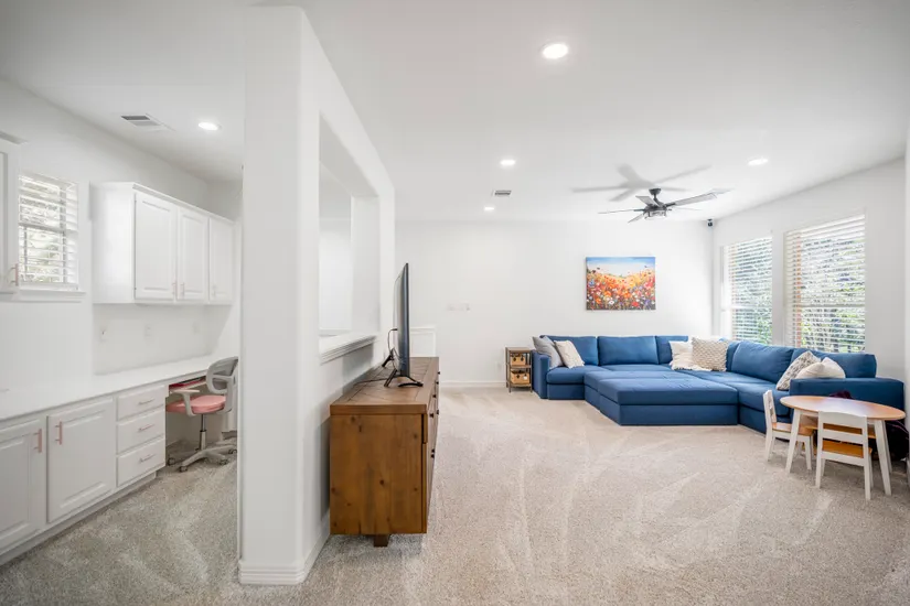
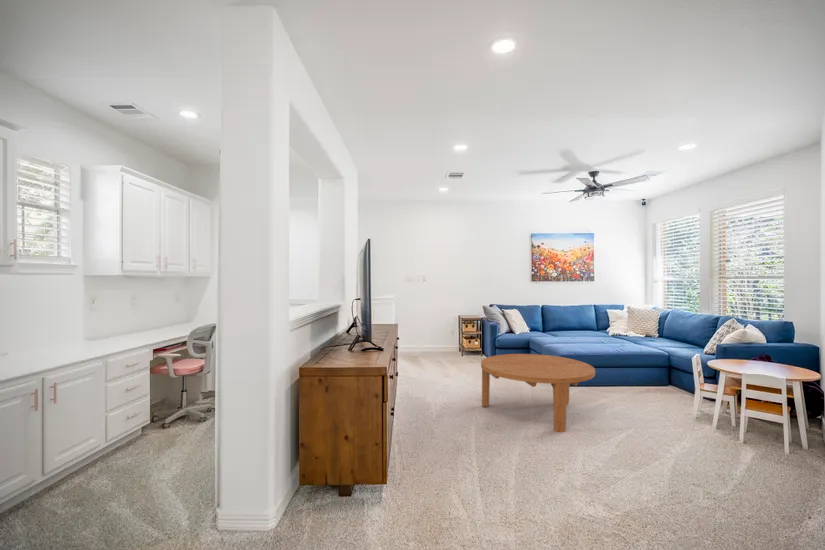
+ coffee table [480,353,596,433]
